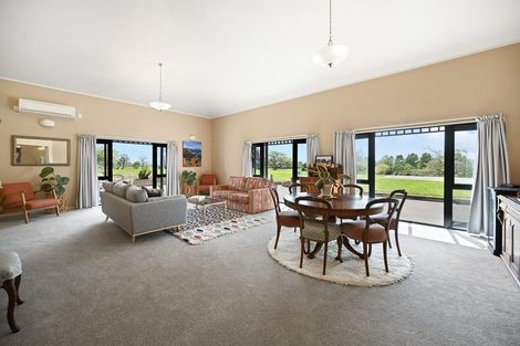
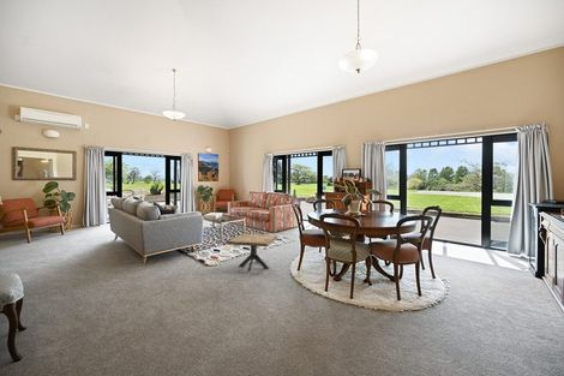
+ side table [226,233,278,274]
